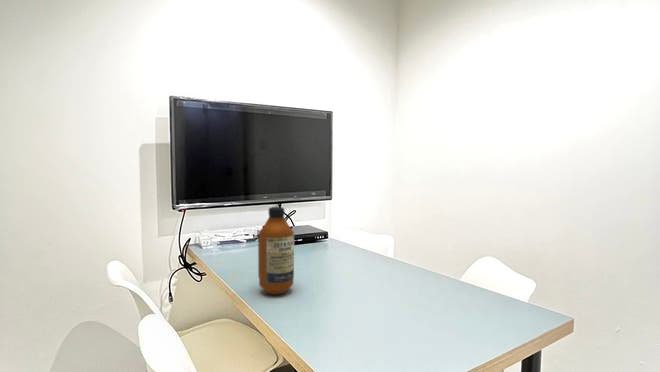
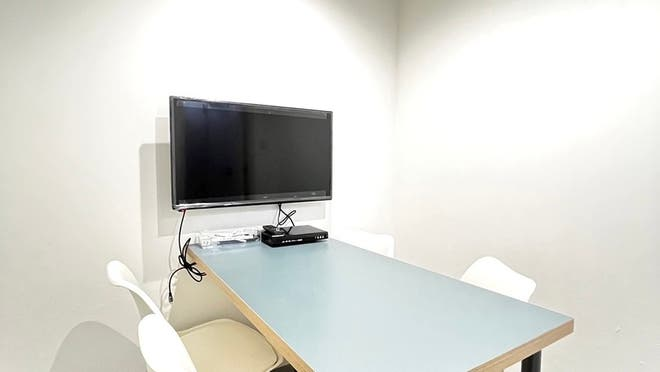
- bottle [257,206,295,296]
